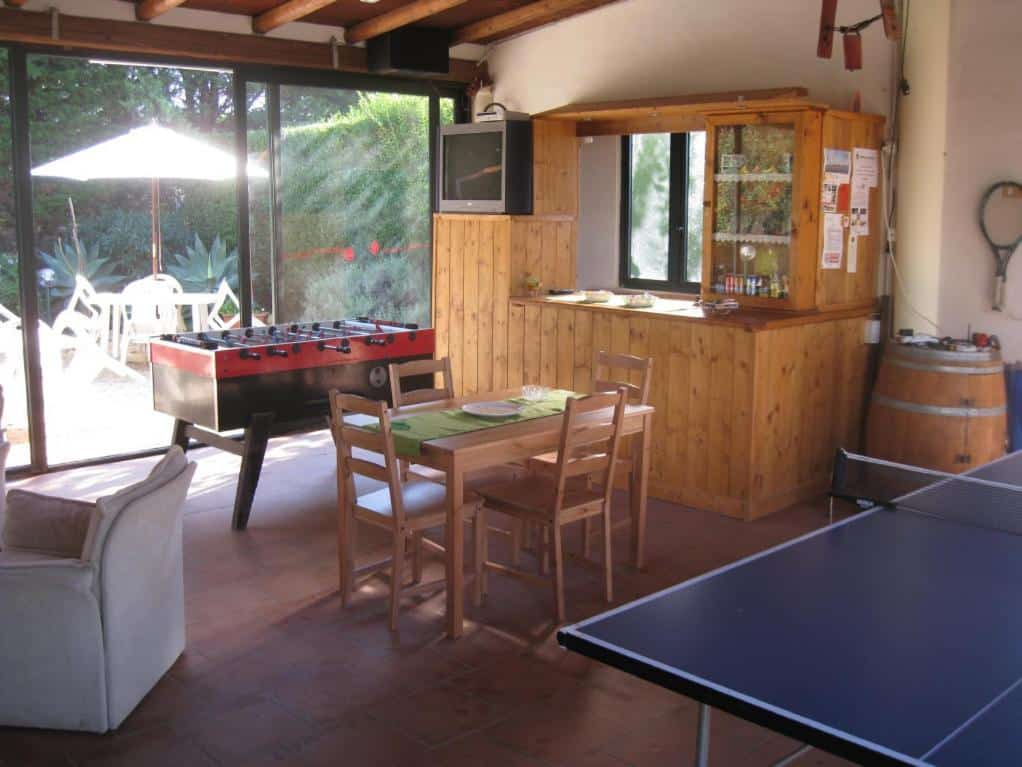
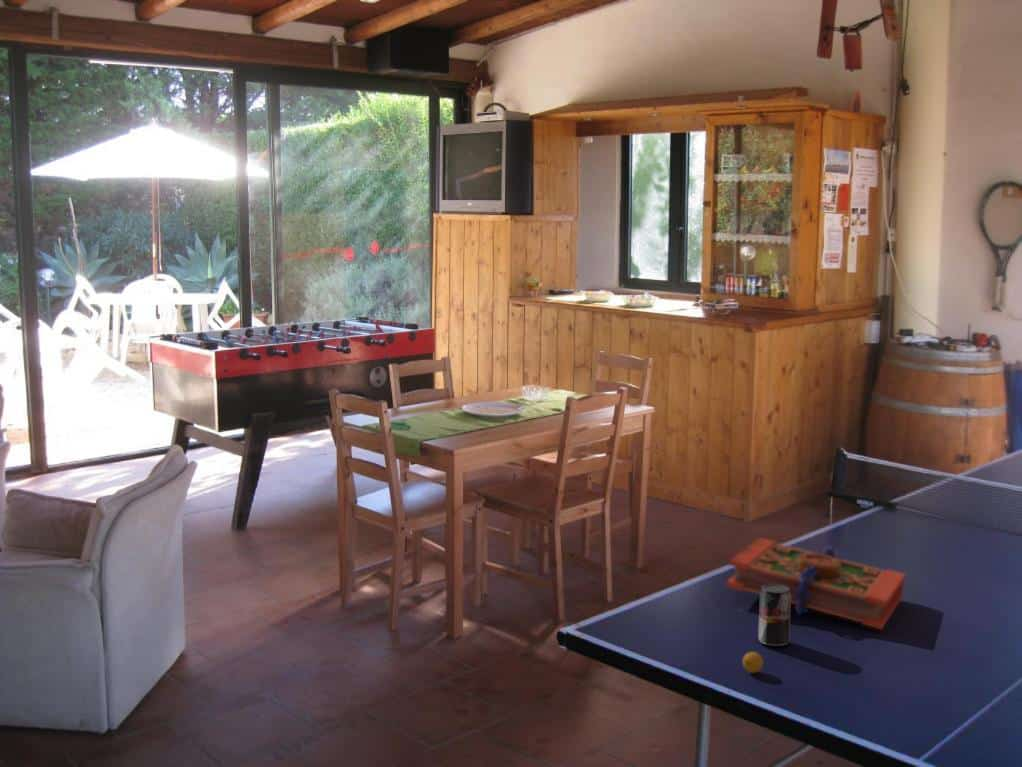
+ beverage can [757,584,792,647]
+ ping-pong ball [742,651,764,674]
+ book [725,536,906,631]
